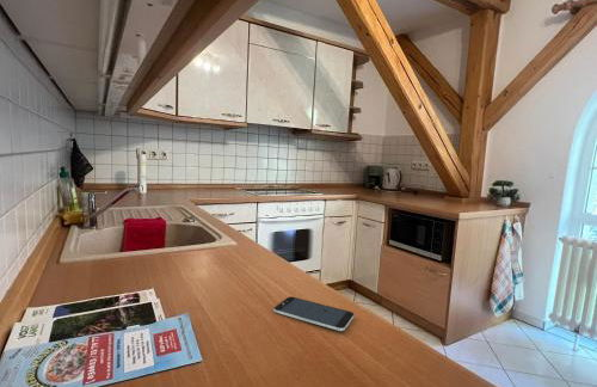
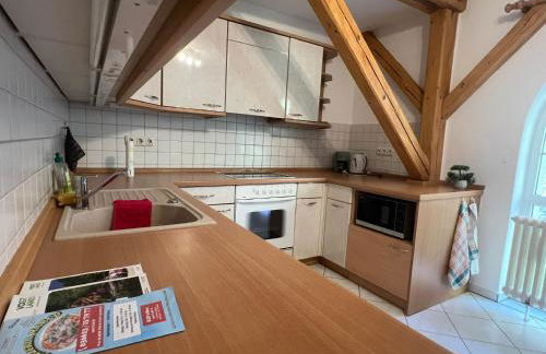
- smartphone [272,295,356,332]
